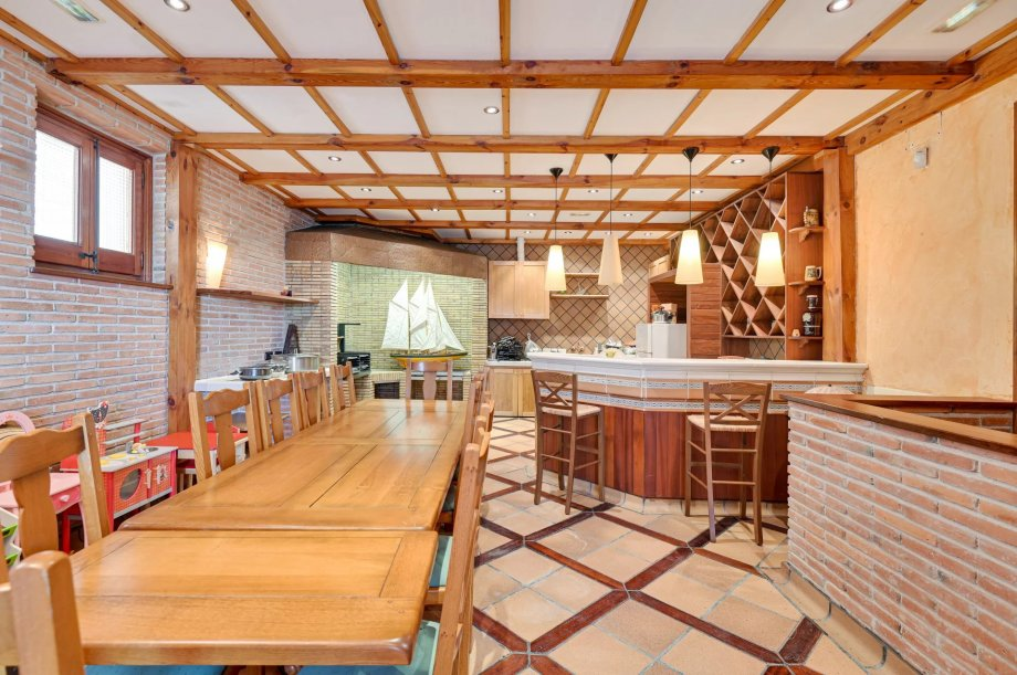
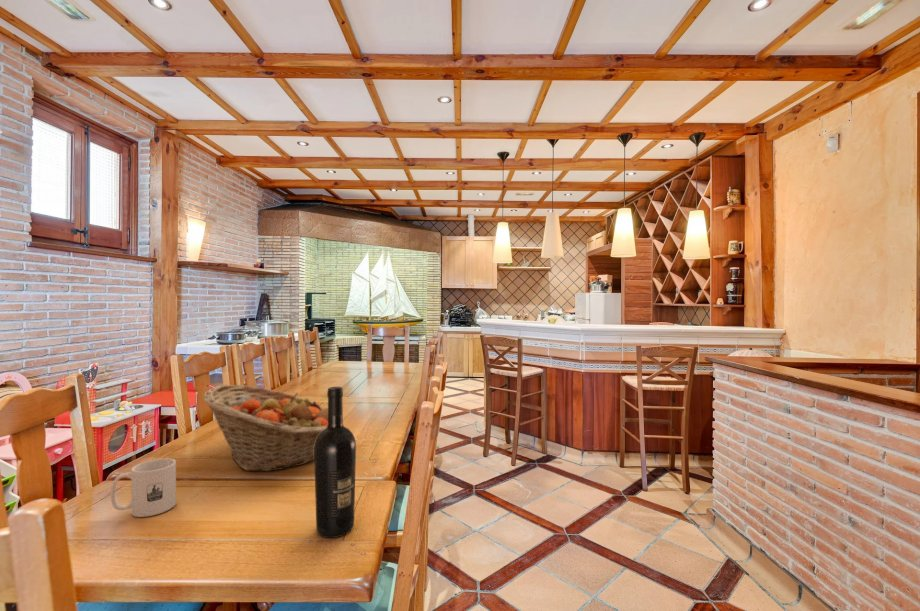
+ wine bottle [313,386,357,539]
+ mug [110,458,177,518]
+ fruit basket [203,384,328,472]
